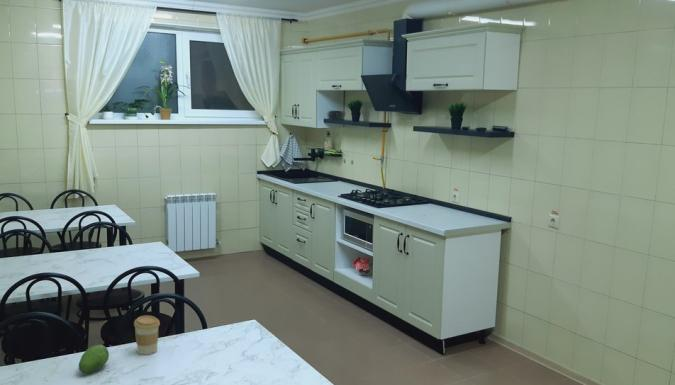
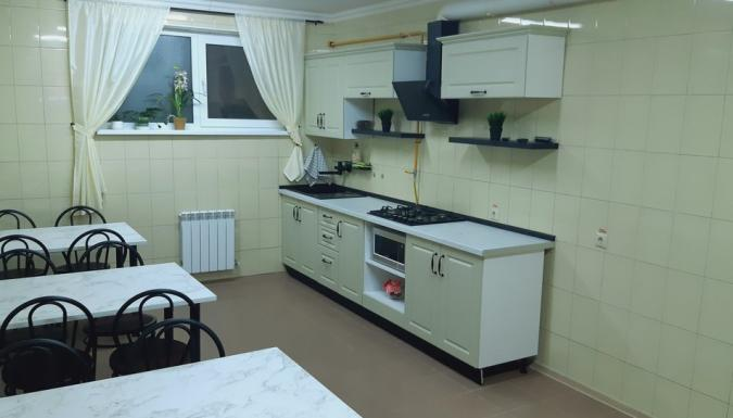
- coffee cup [133,315,161,356]
- fruit [78,344,110,374]
